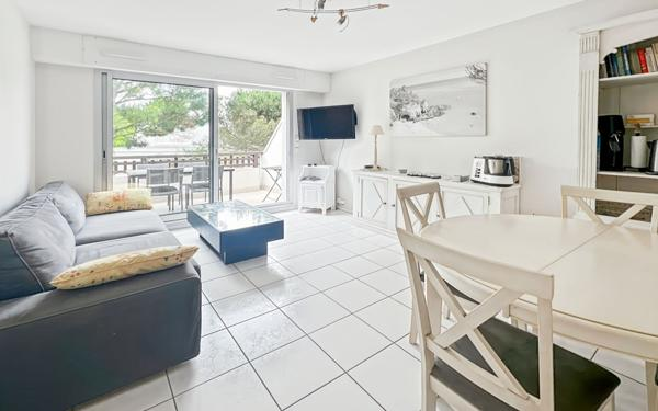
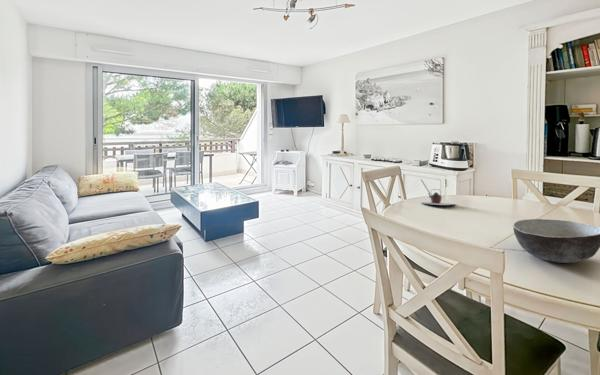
+ teapot [420,188,455,206]
+ bowl [512,218,600,264]
